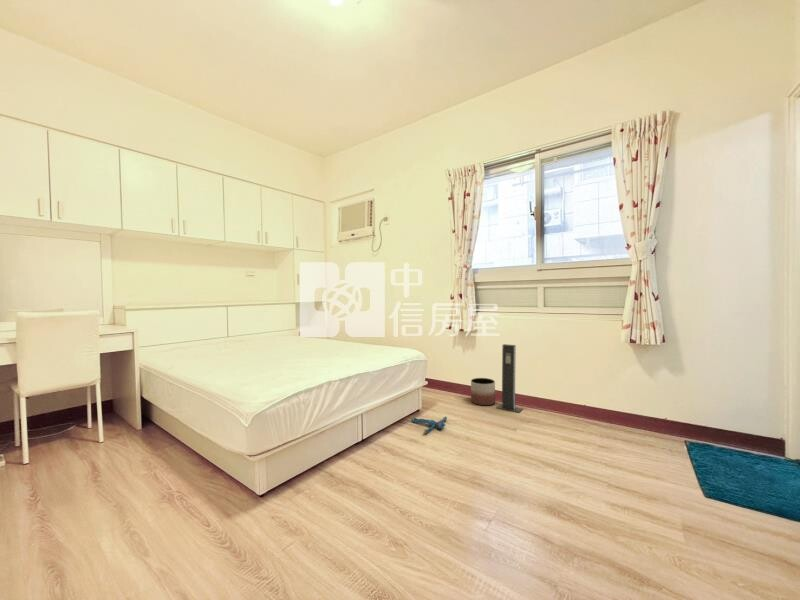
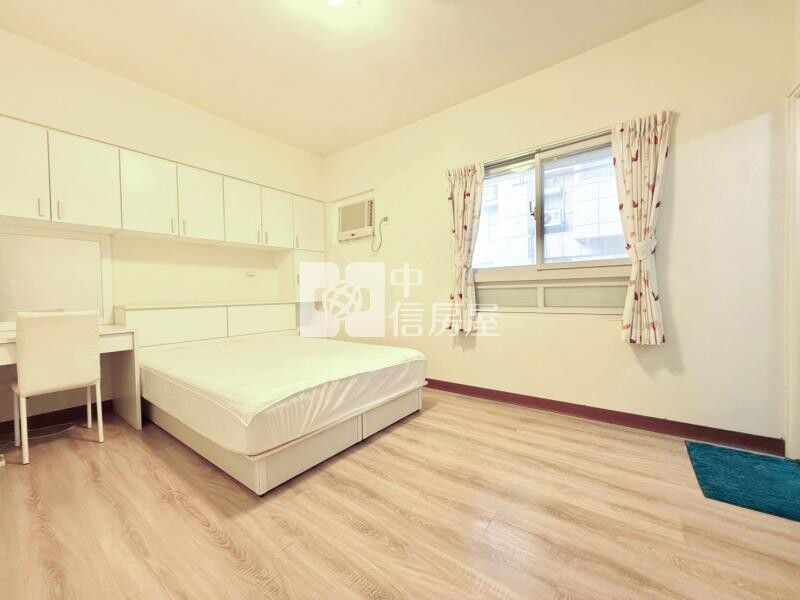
- planter [470,377,496,406]
- plush toy [409,414,448,435]
- speaker [495,343,524,414]
